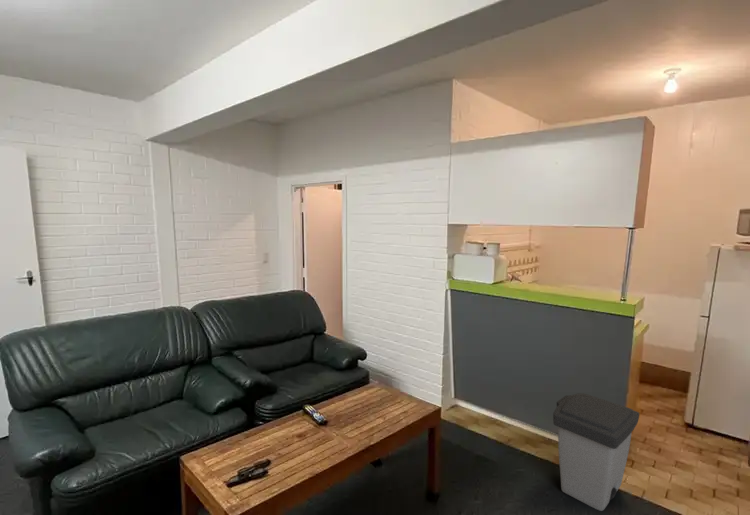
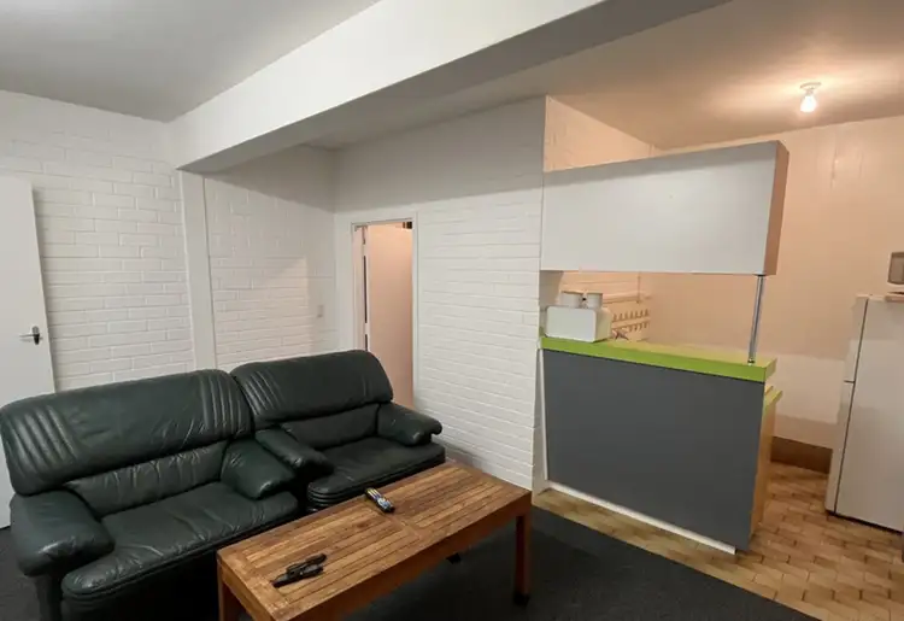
- trash can [552,392,640,512]
